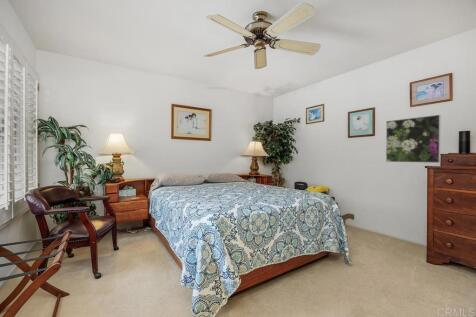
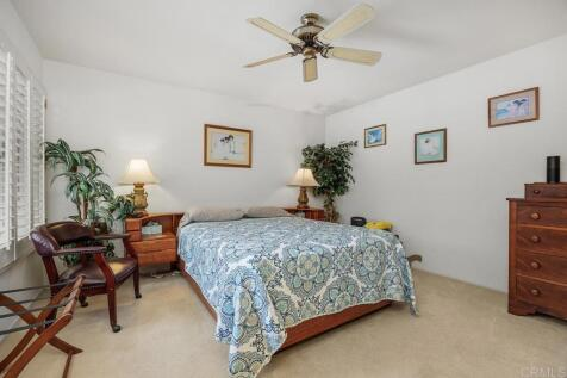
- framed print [385,114,441,164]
